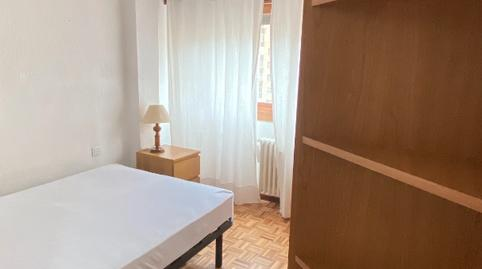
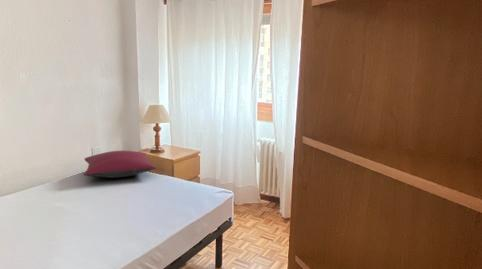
+ pillow [83,150,157,179]
